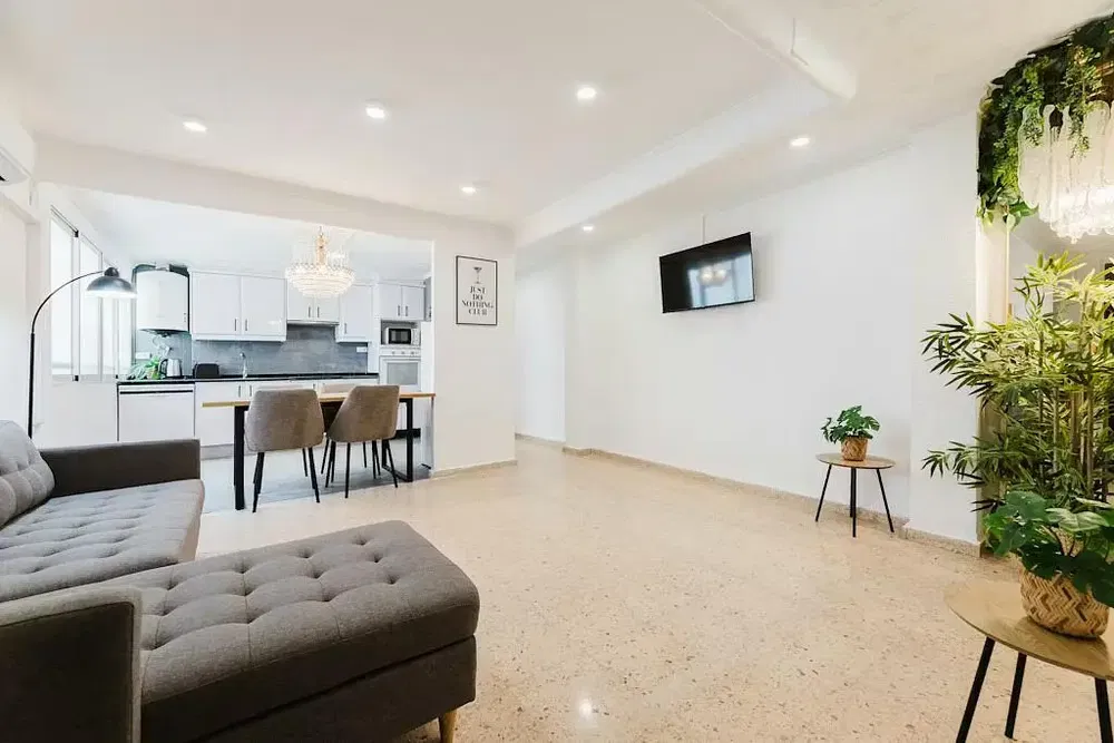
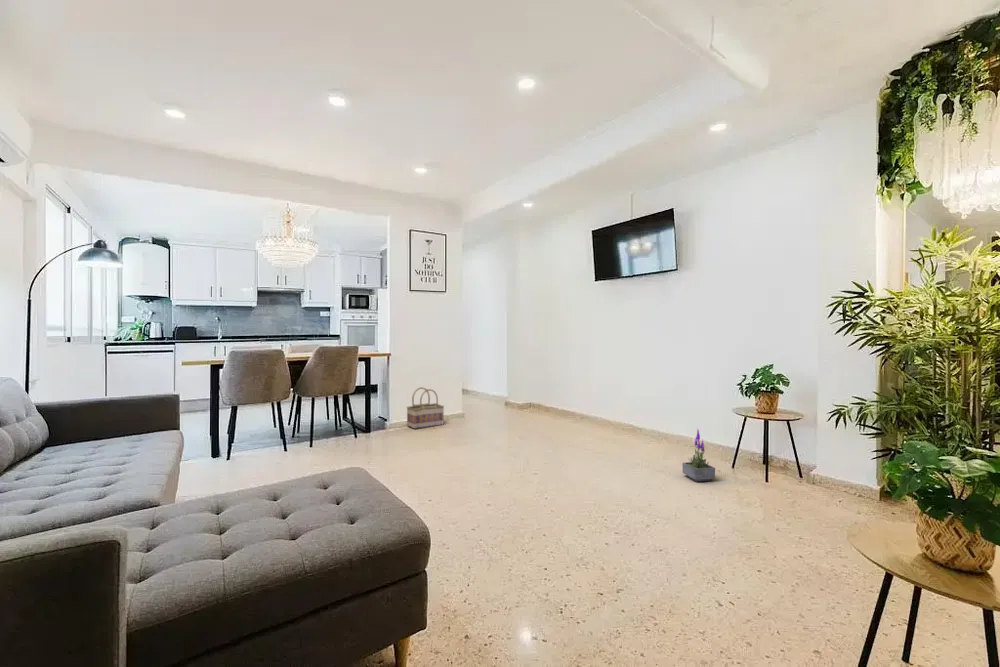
+ basket [406,386,445,430]
+ potted plant [682,427,716,482]
